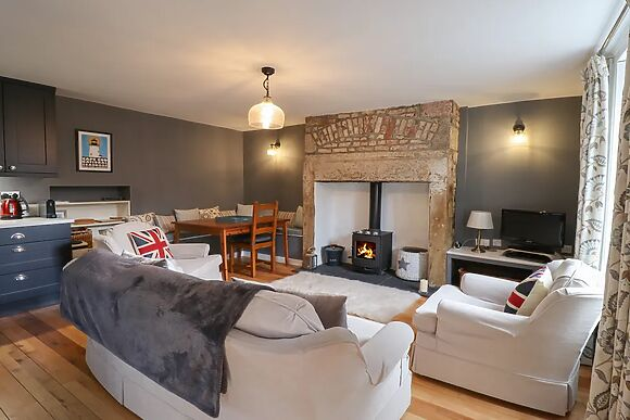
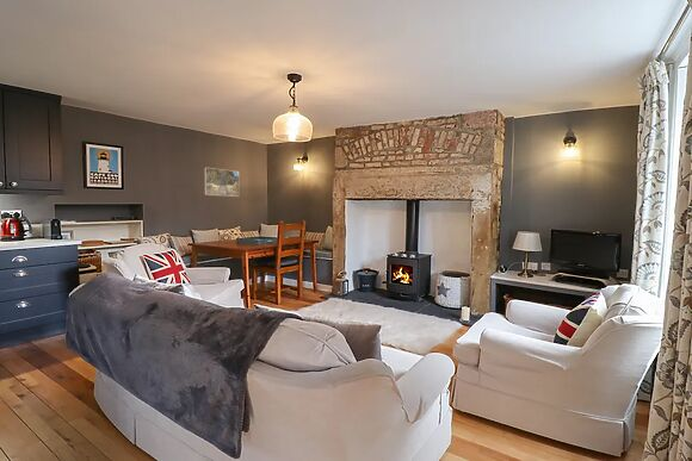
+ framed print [203,167,240,198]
